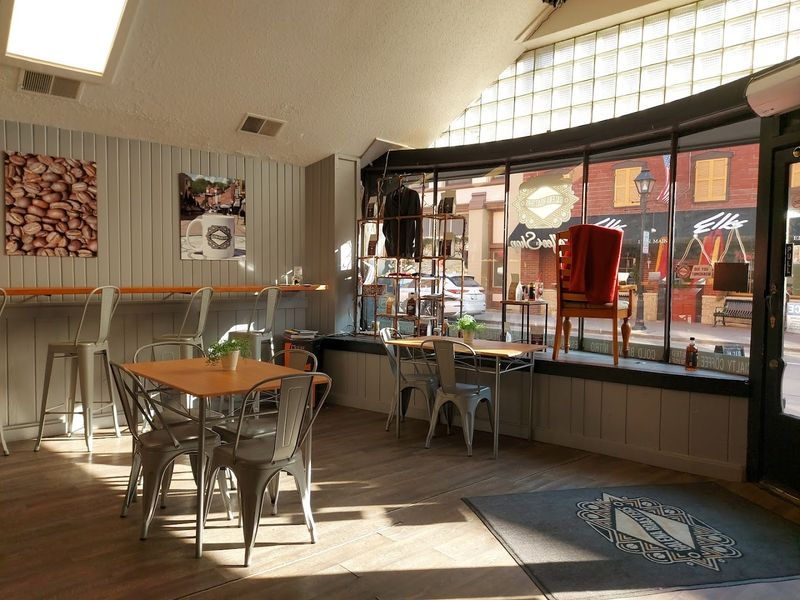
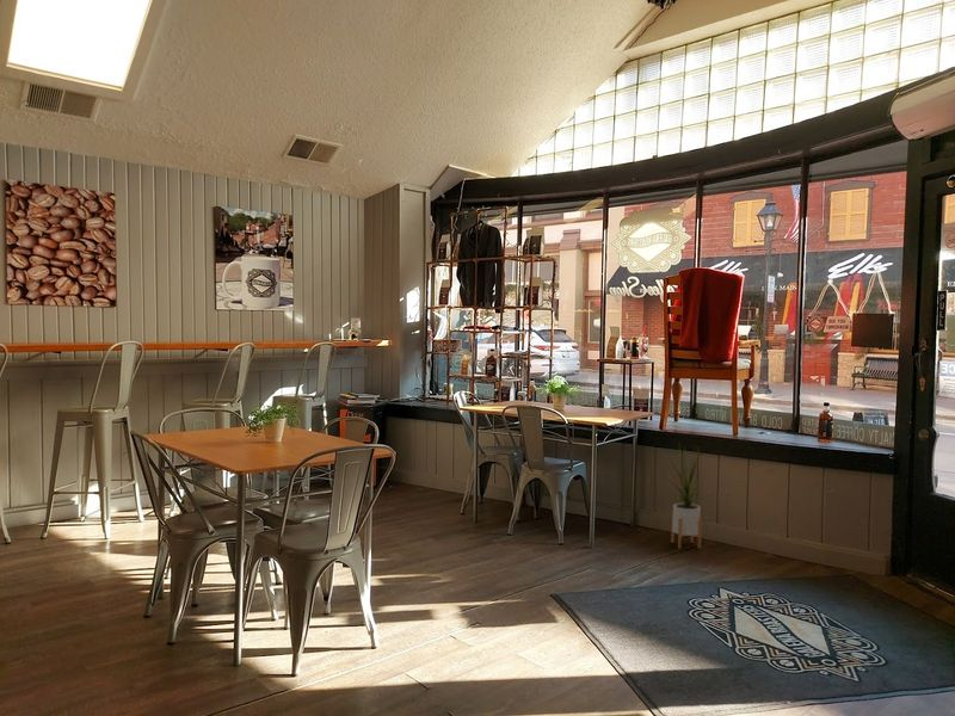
+ house plant [658,440,719,550]
